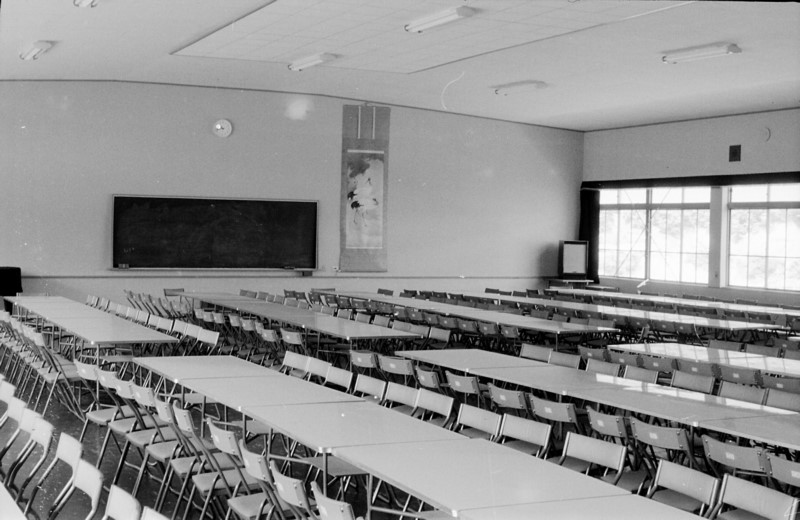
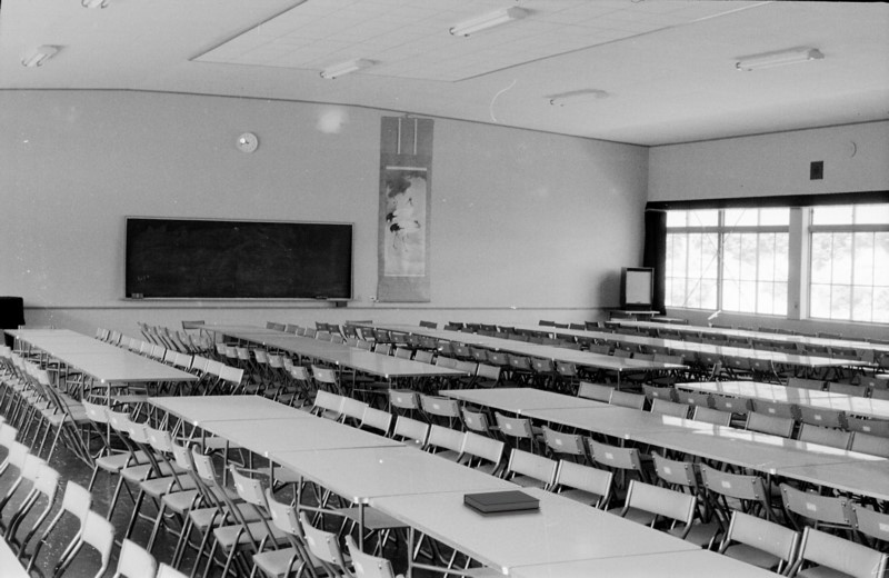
+ notebook [462,489,541,514]
